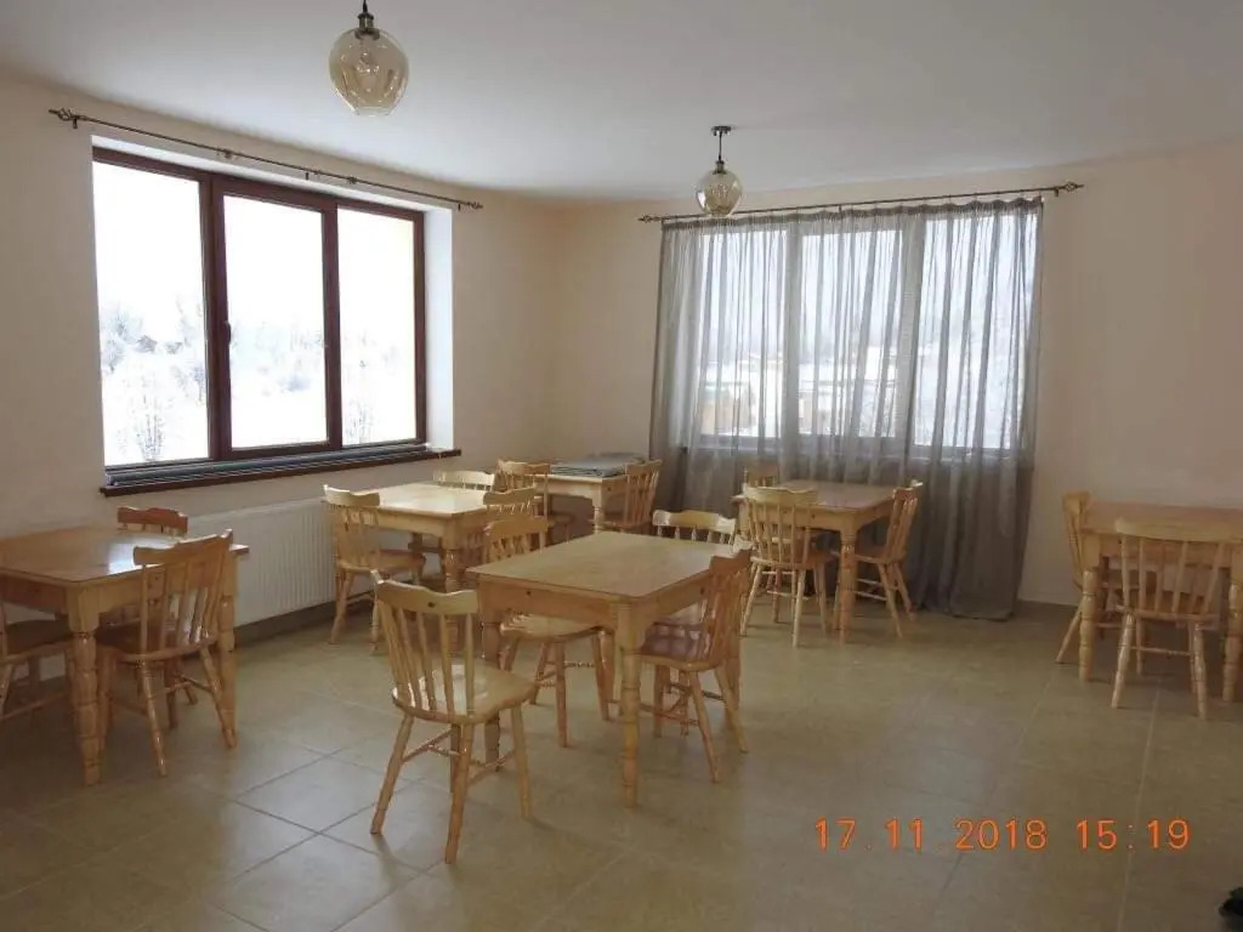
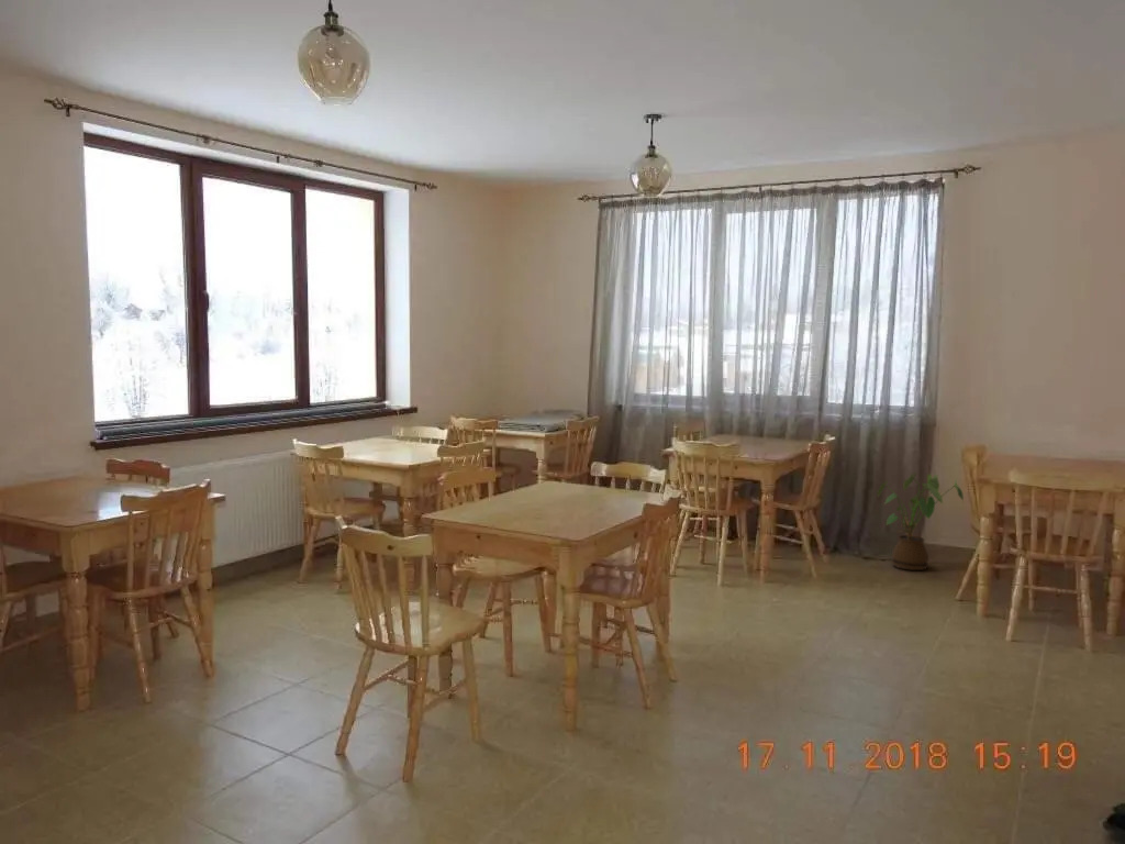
+ house plant [877,471,965,571]
